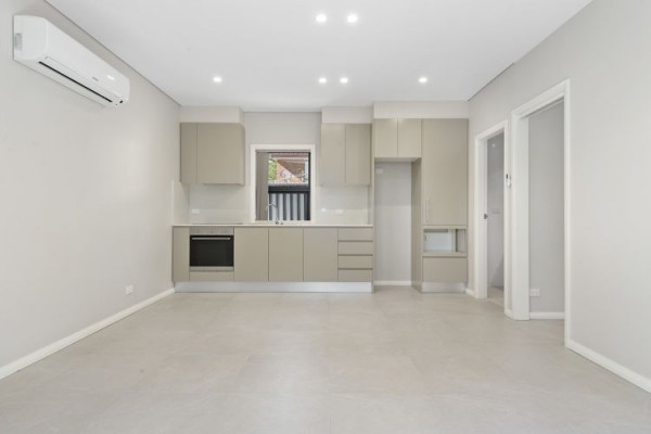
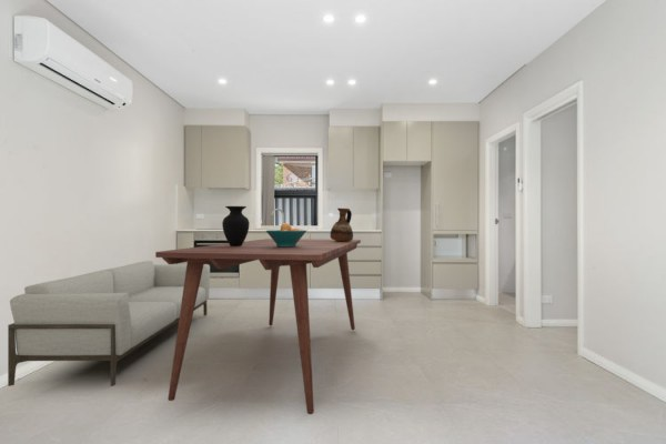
+ fruit bowl [265,222,307,246]
+ dining table [154,238,362,415]
+ vase [221,205,251,246]
+ sofa [7,260,211,387]
+ ceramic pitcher [330,208,354,242]
